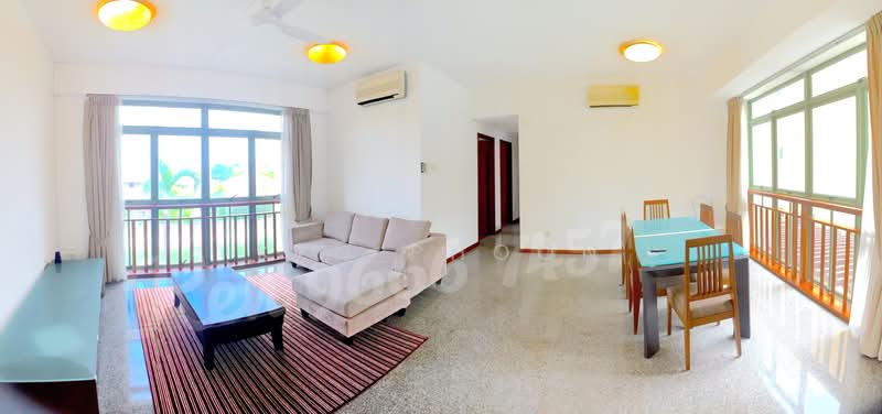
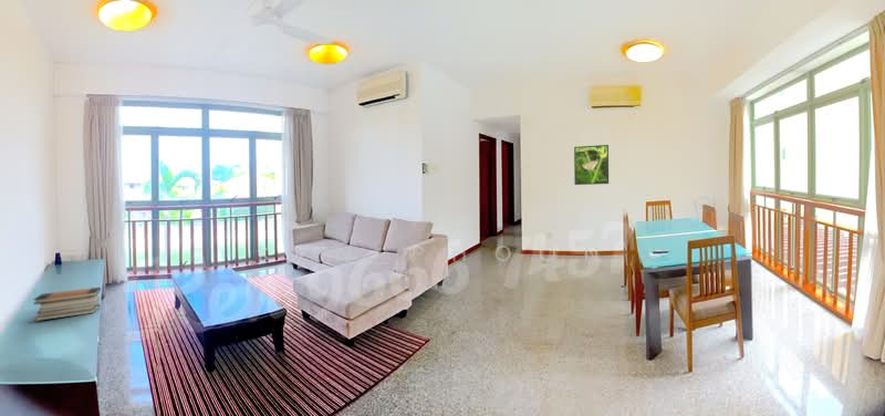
+ book stack [32,287,102,322]
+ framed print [573,144,610,186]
